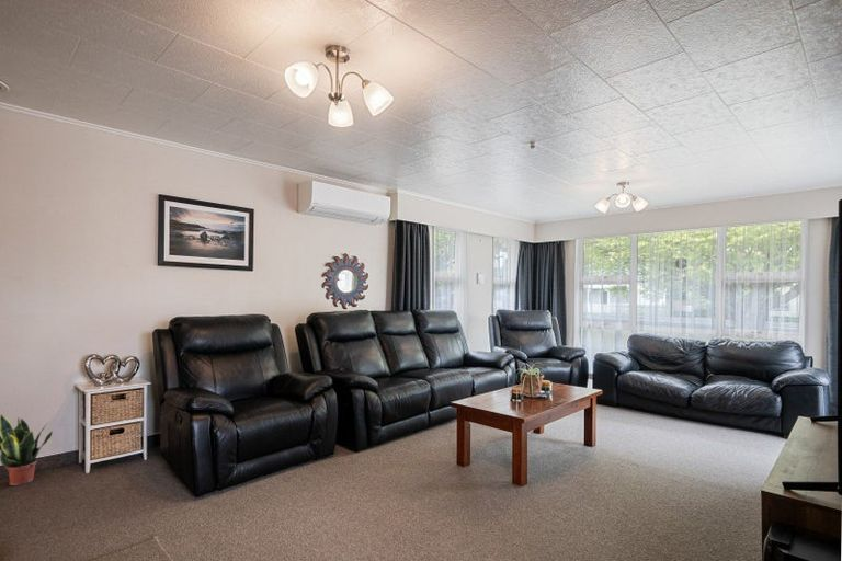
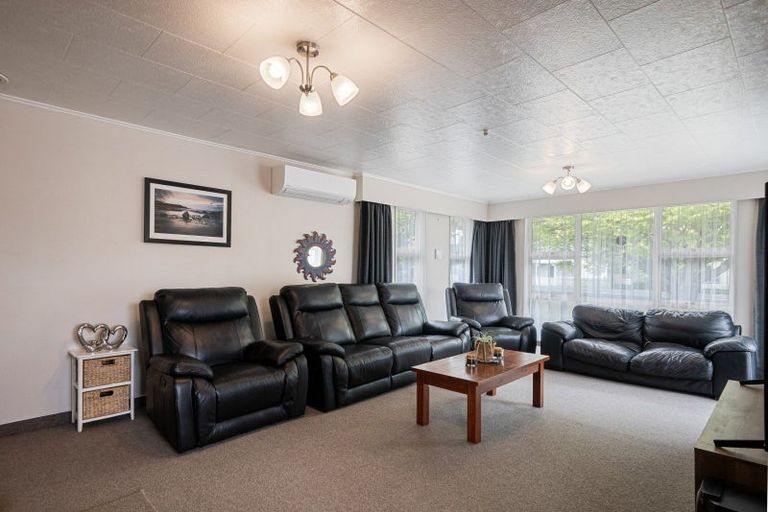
- potted plant [0,414,54,486]
